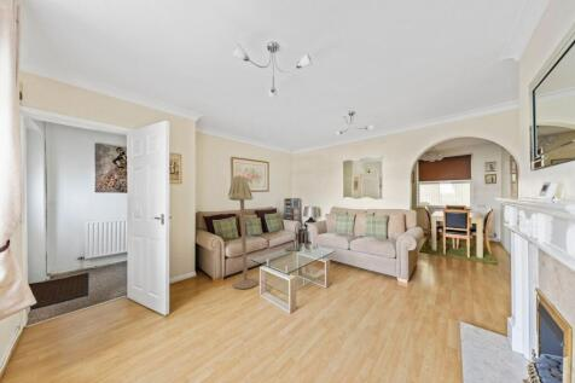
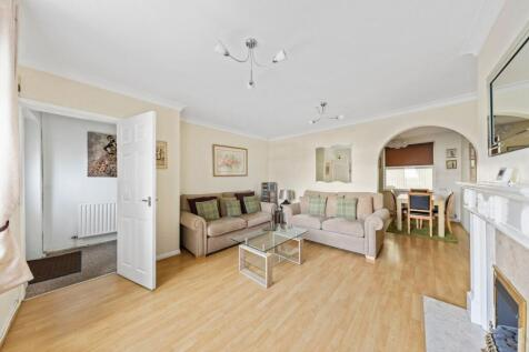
- floor lamp [227,174,260,290]
